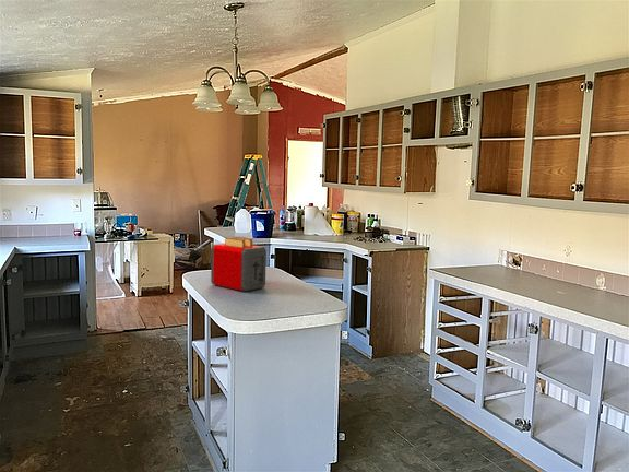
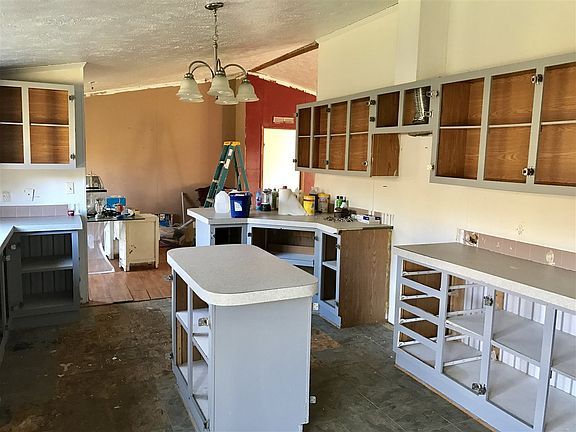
- toaster [210,235,268,293]
